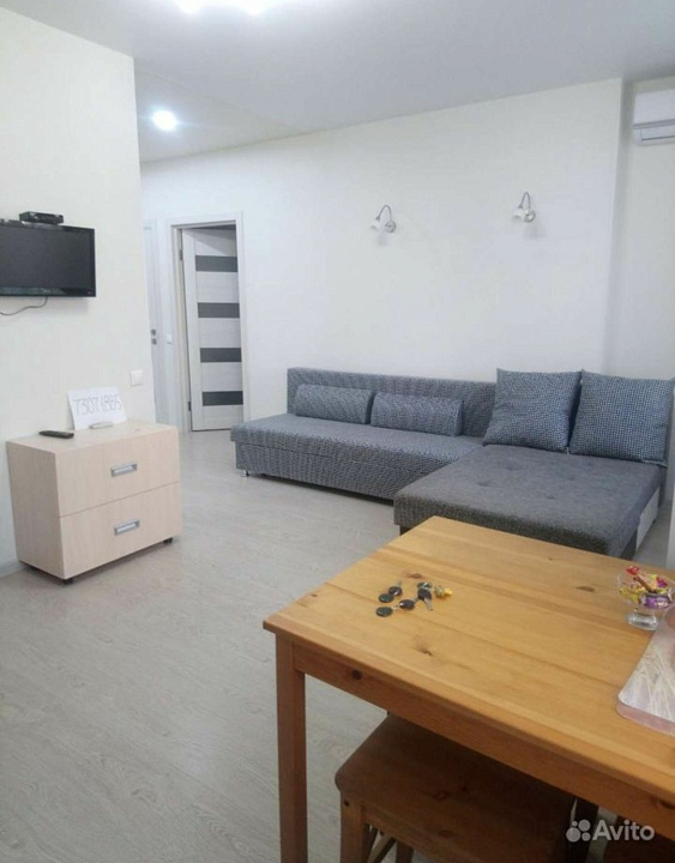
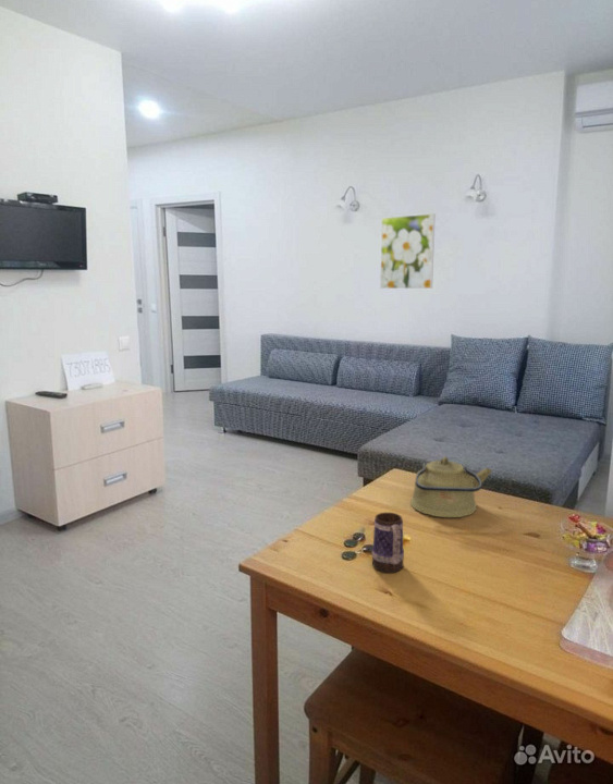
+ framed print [379,212,436,290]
+ kettle [409,455,493,518]
+ mug [371,512,405,574]
